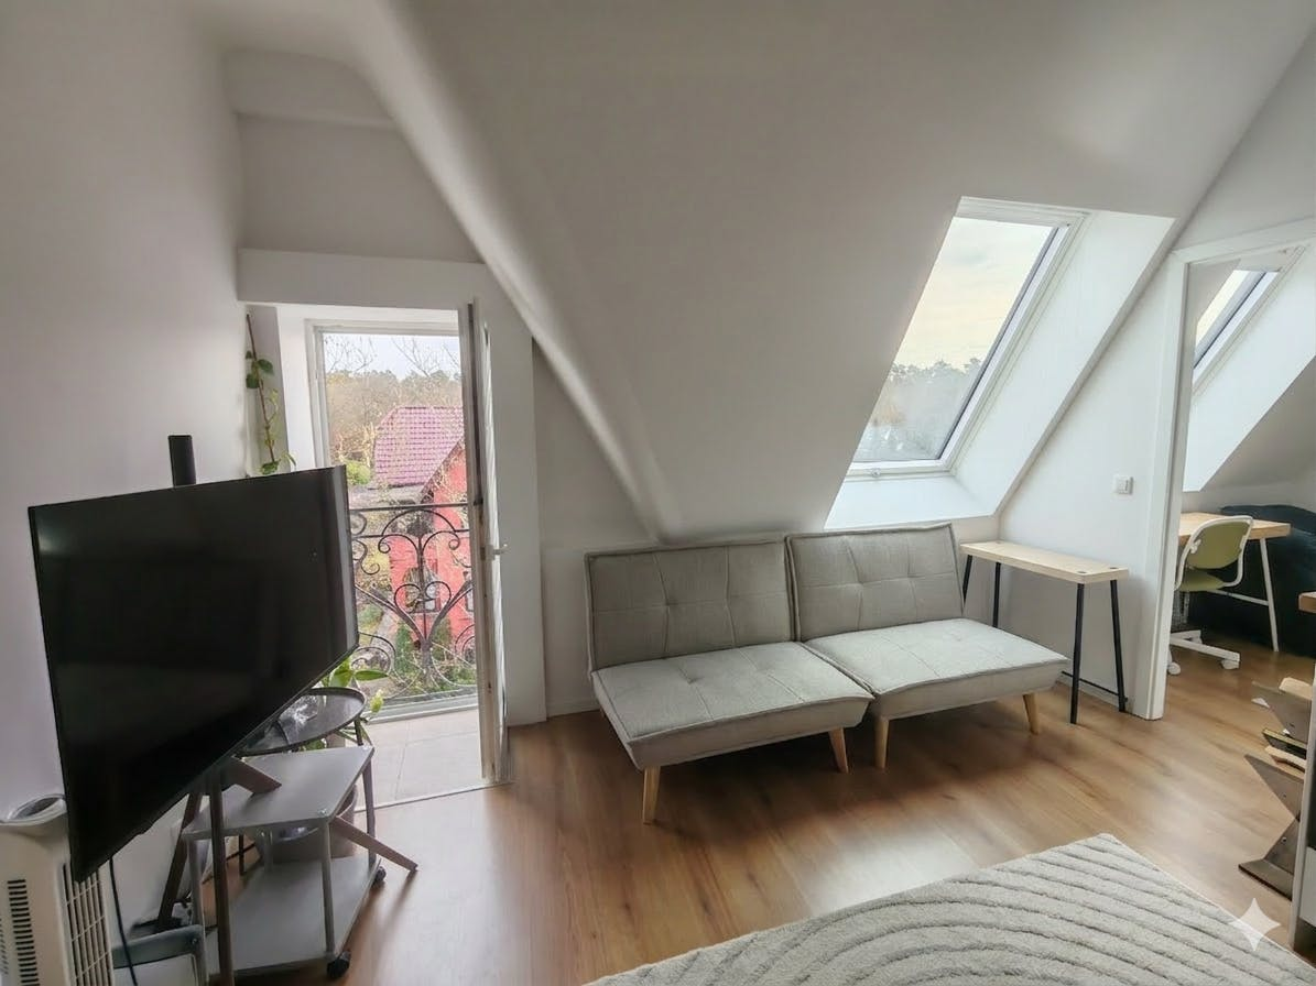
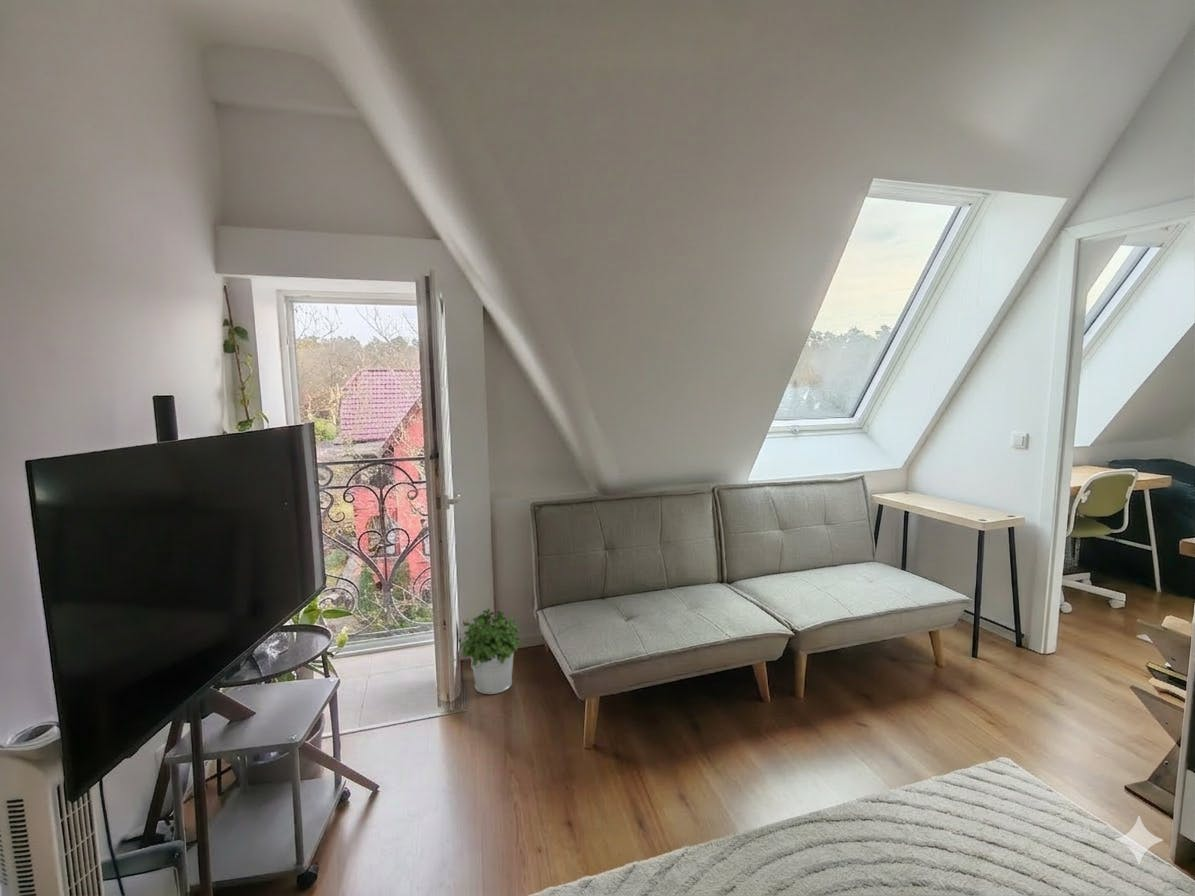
+ potted plant [457,608,522,695]
